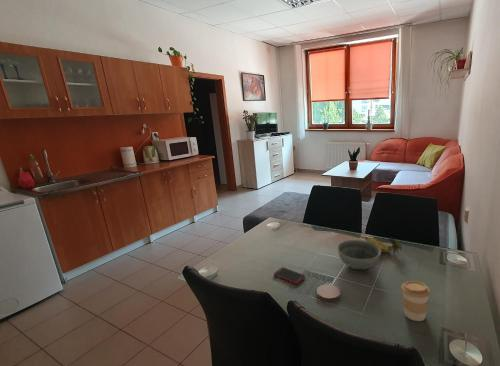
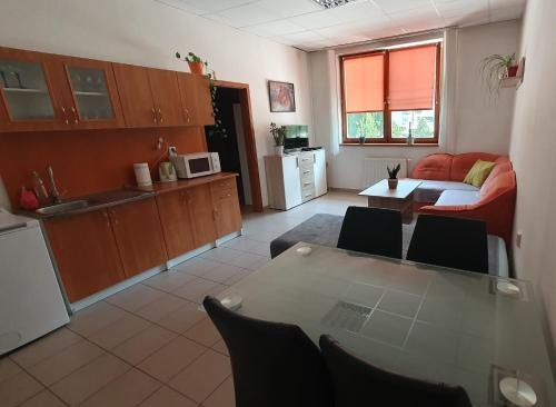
- cell phone [273,266,306,285]
- coaster [316,283,341,302]
- bowl [336,239,382,271]
- coffee cup [400,280,431,322]
- banana [363,236,403,254]
